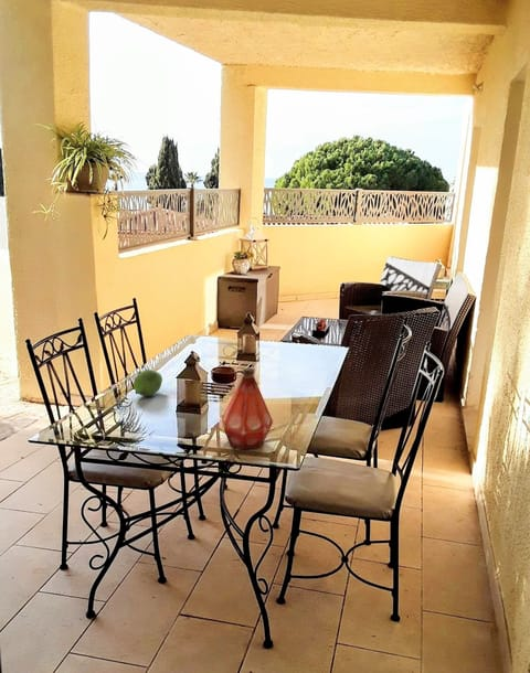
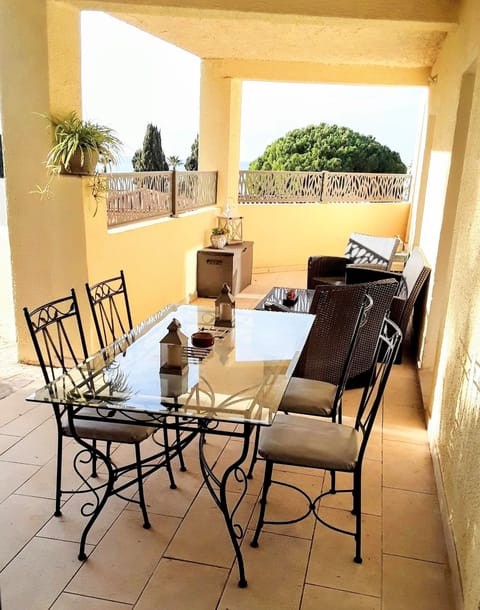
- fruit [132,368,163,397]
- bottle [221,367,274,451]
